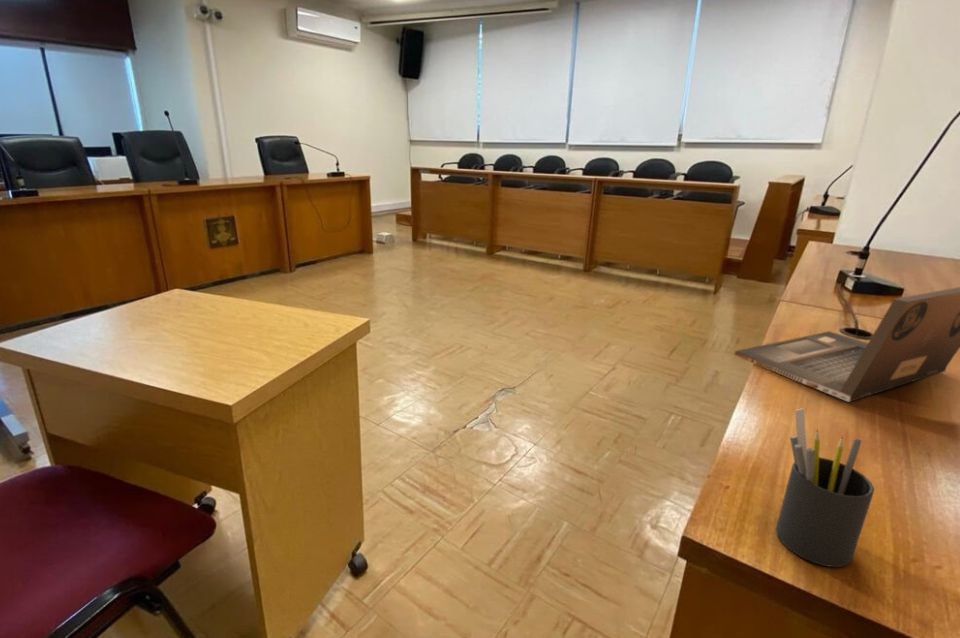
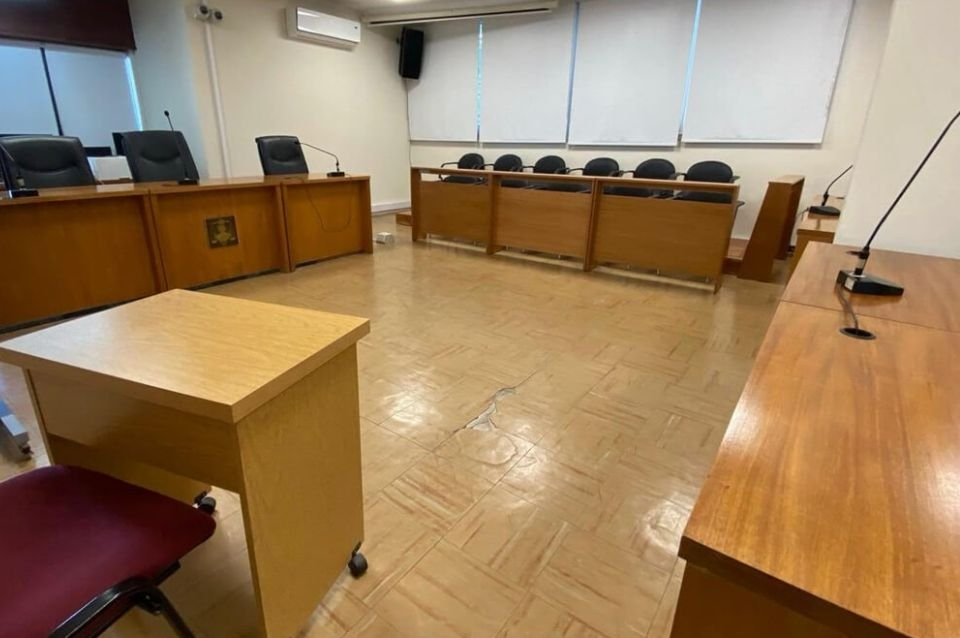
- laptop [733,286,960,403]
- pen holder [775,407,875,568]
